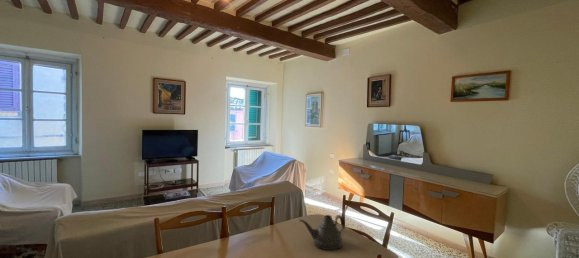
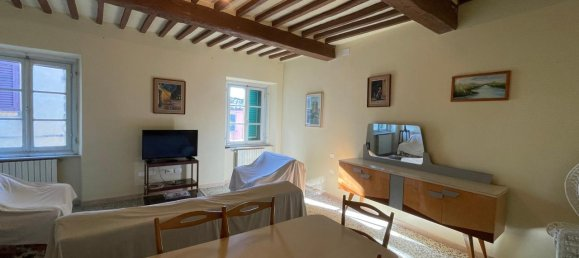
- teapot [298,214,346,251]
